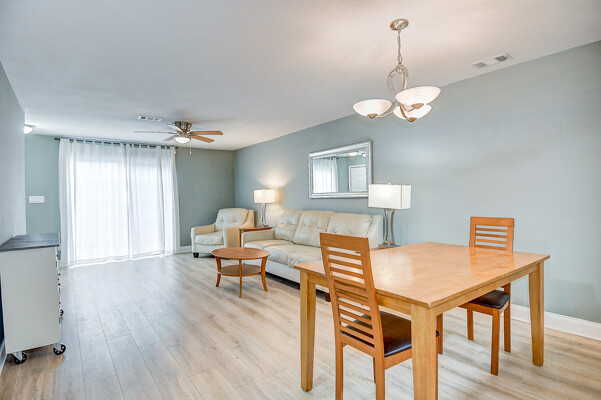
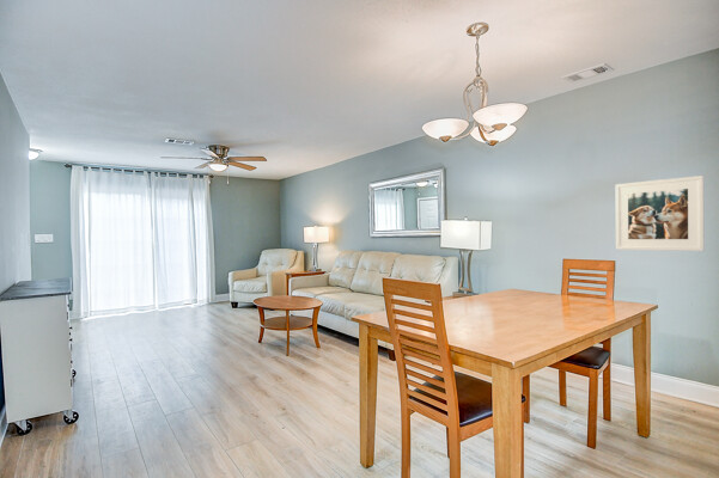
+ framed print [615,174,706,252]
